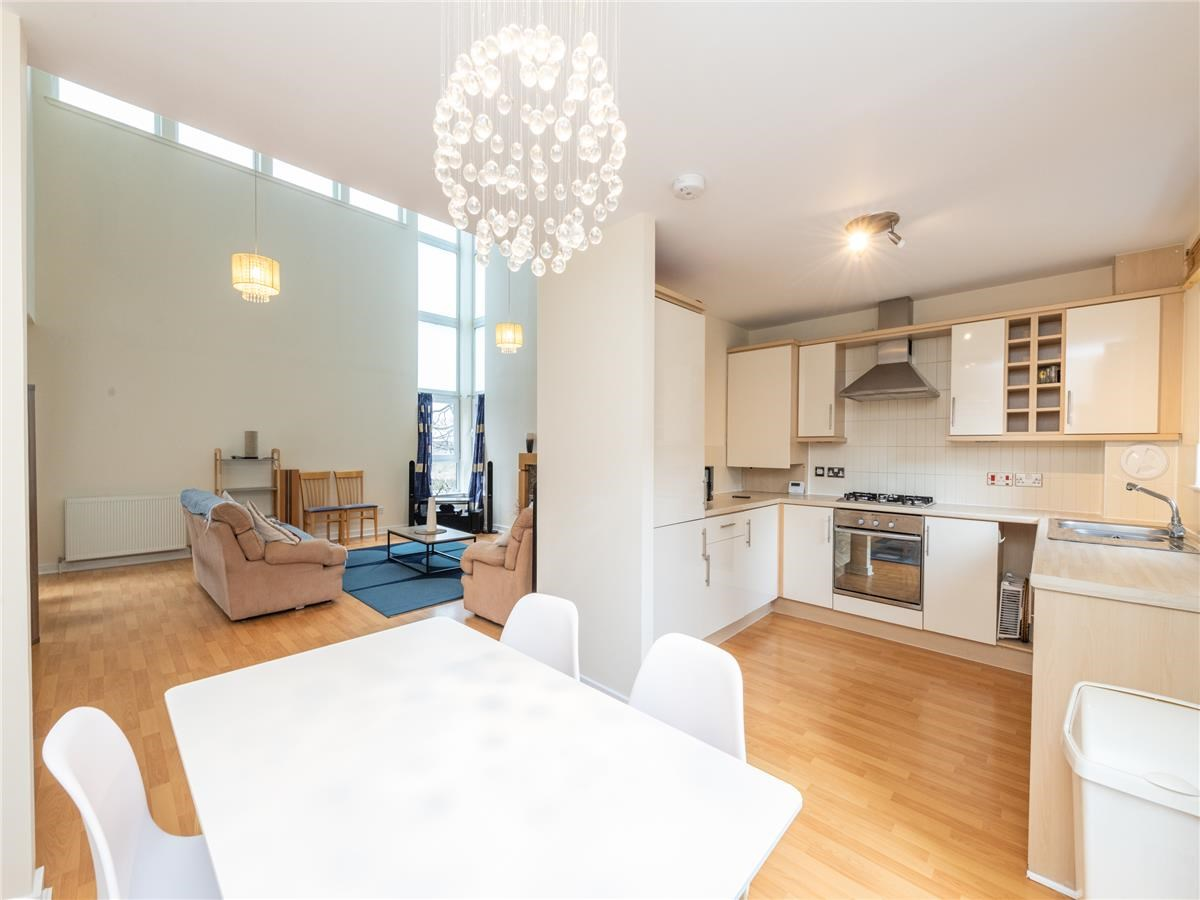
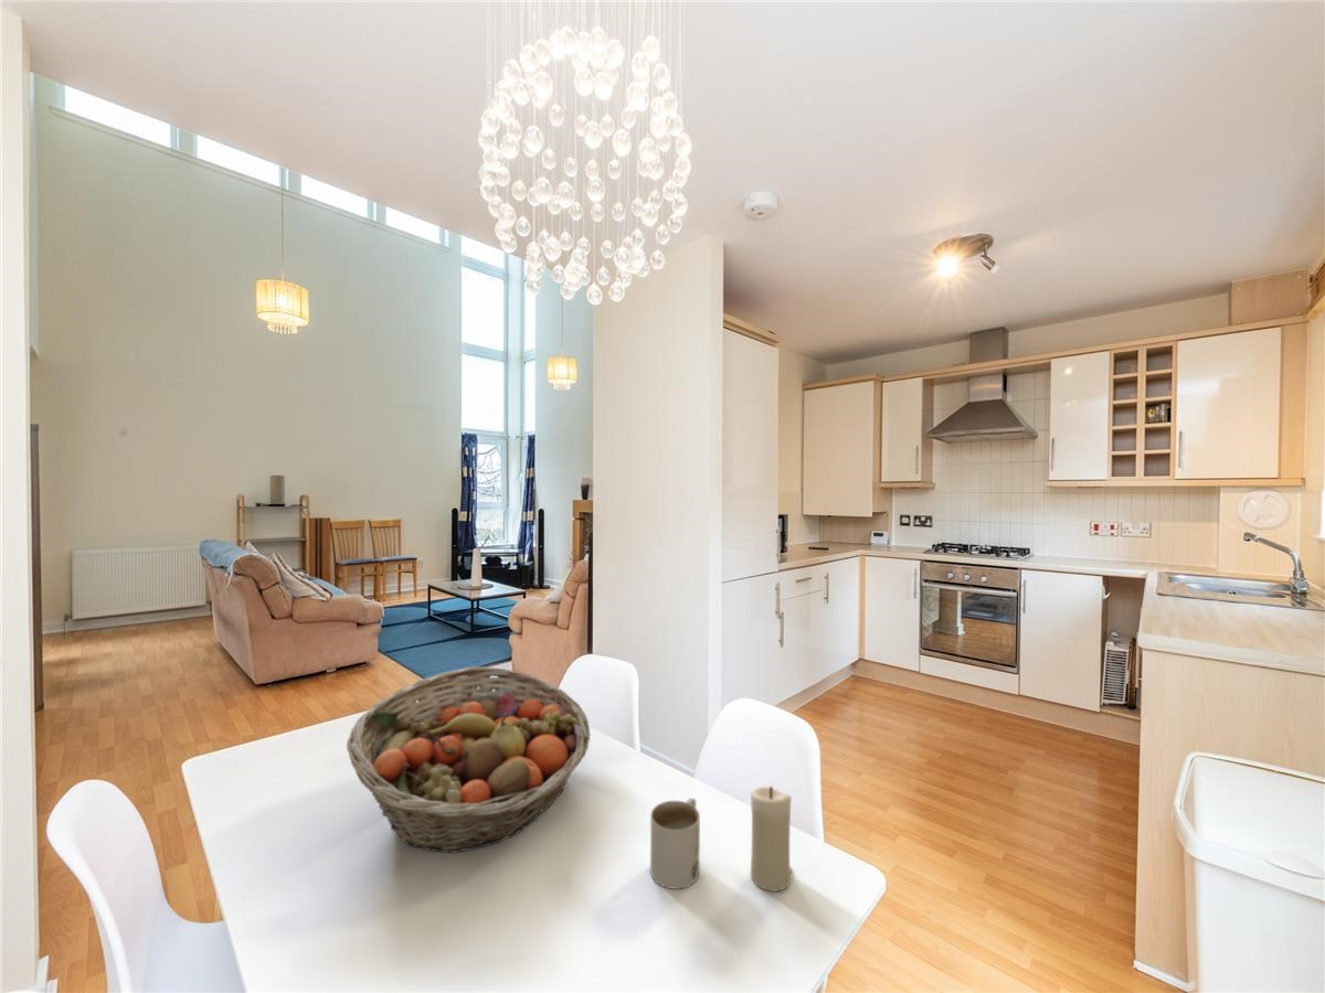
+ candle [750,786,793,893]
+ fruit basket [346,666,592,854]
+ mug [649,797,701,890]
